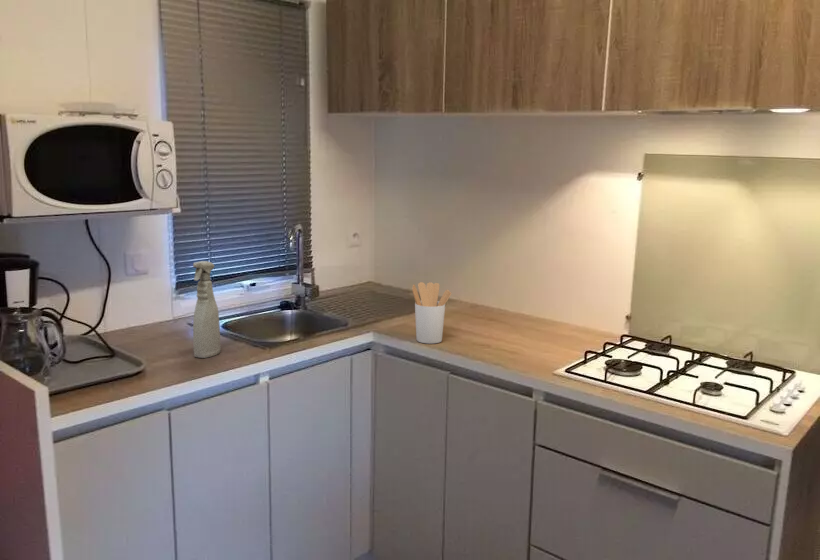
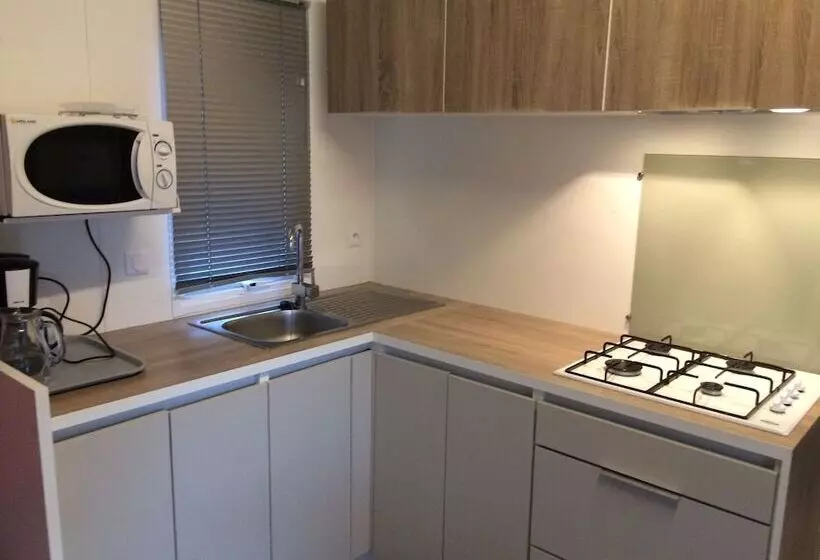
- utensil holder [411,281,452,345]
- spray bottle [192,260,222,359]
